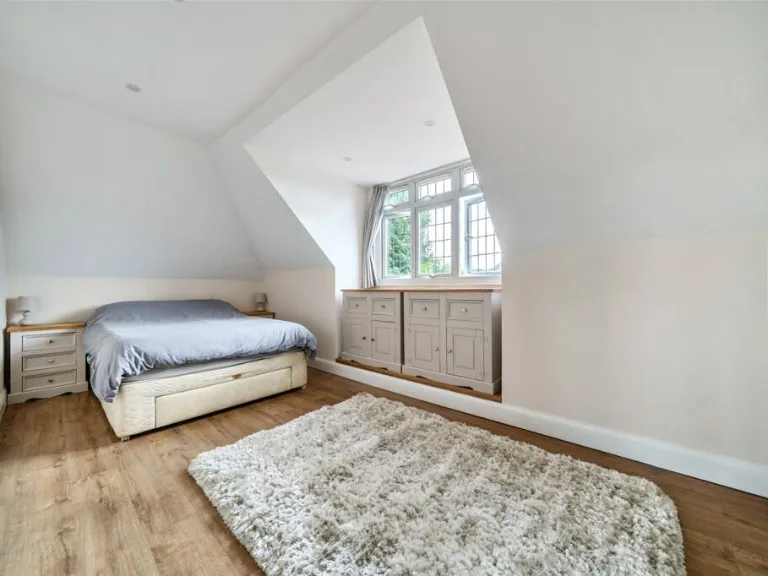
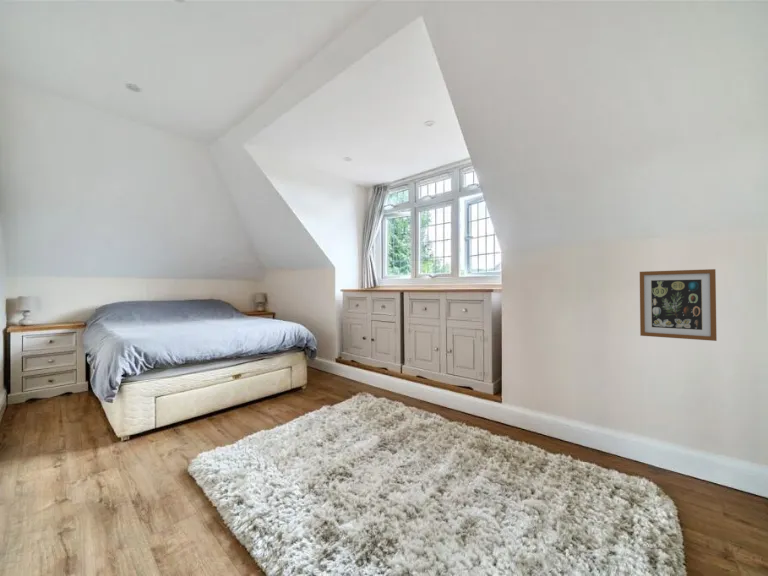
+ wall art [639,268,718,342]
